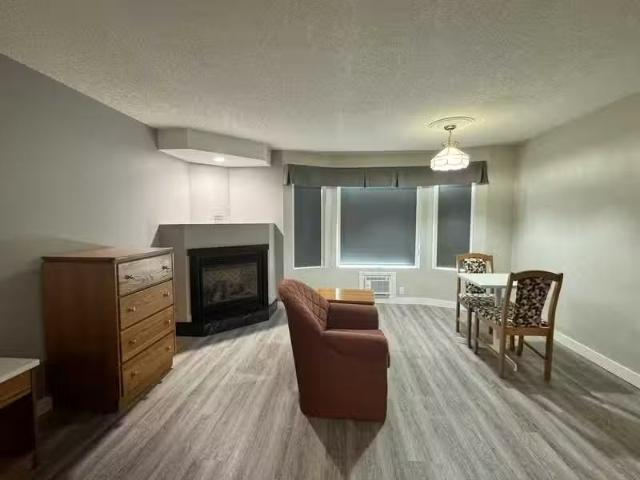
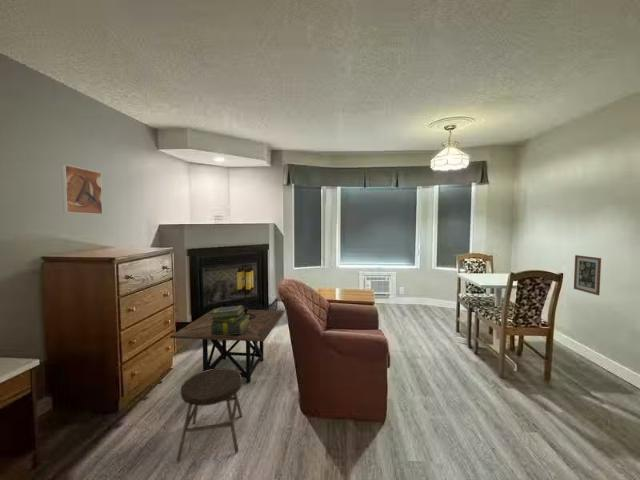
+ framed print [61,164,103,215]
+ stool [175,367,244,463]
+ side table [169,308,285,384]
+ stack of books [211,304,250,335]
+ table lamp [236,262,256,320]
+ wall art [573,254,602,296]
